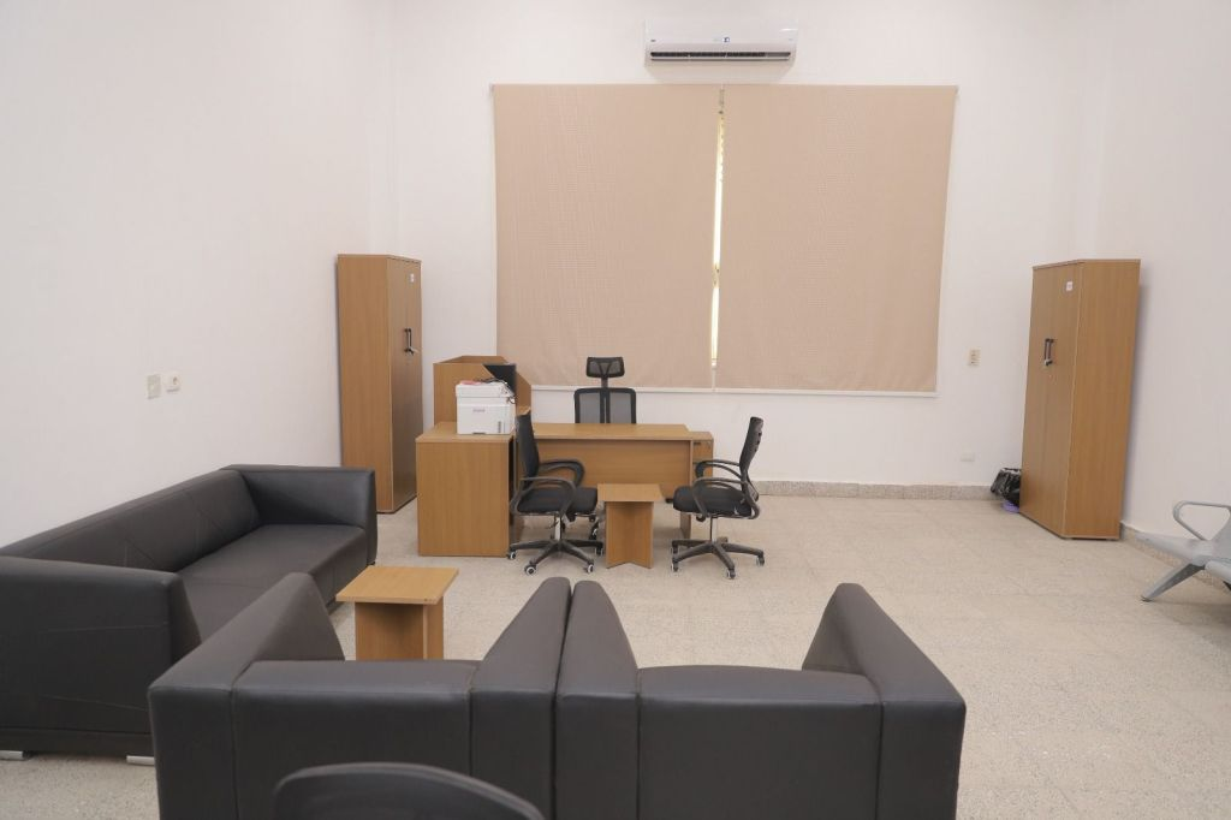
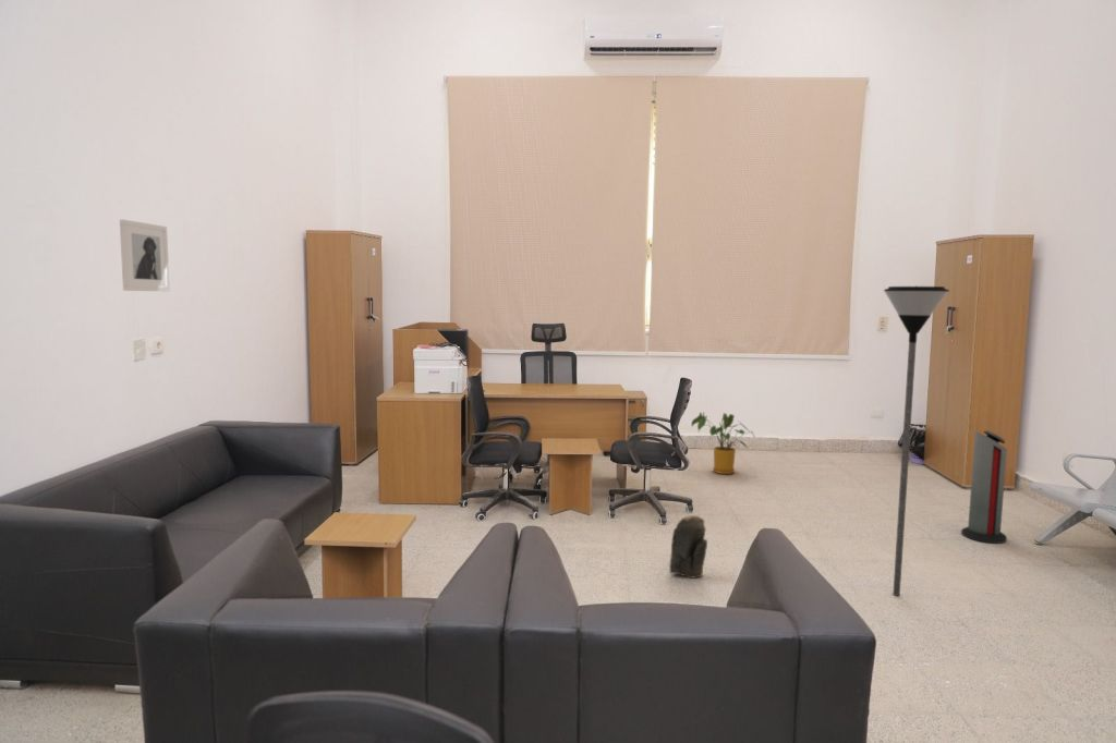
+ house plant [690,411,756,475]
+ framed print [119,219,171,292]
+ floor lamp [883,284,950,597]
+ knee pad [668,514,708,578]
+ air purifier [960,429,1008,545]
